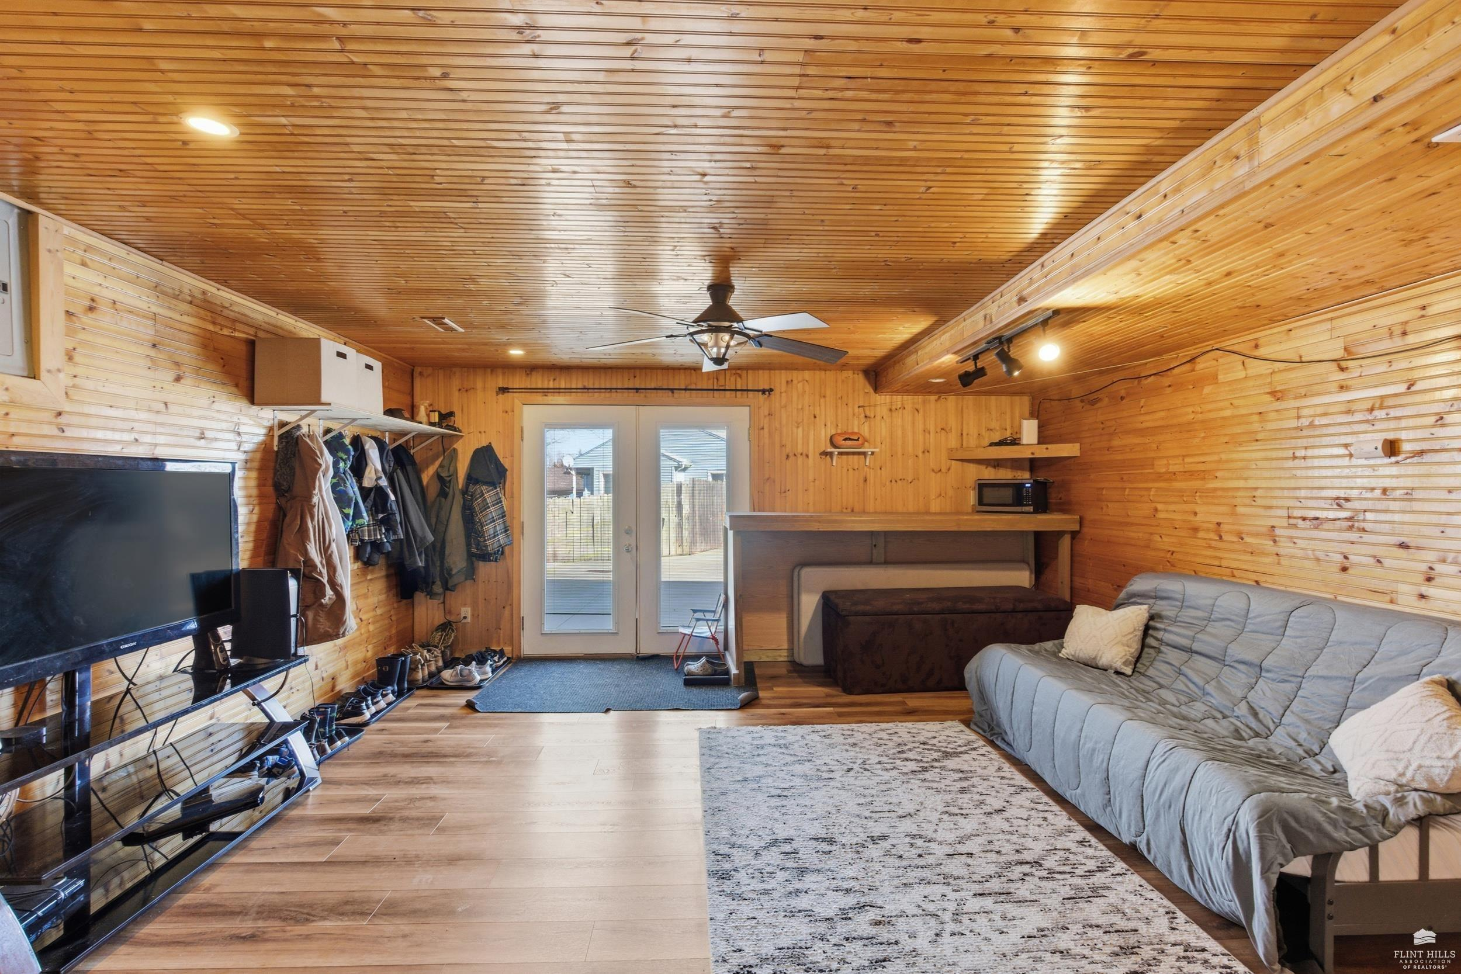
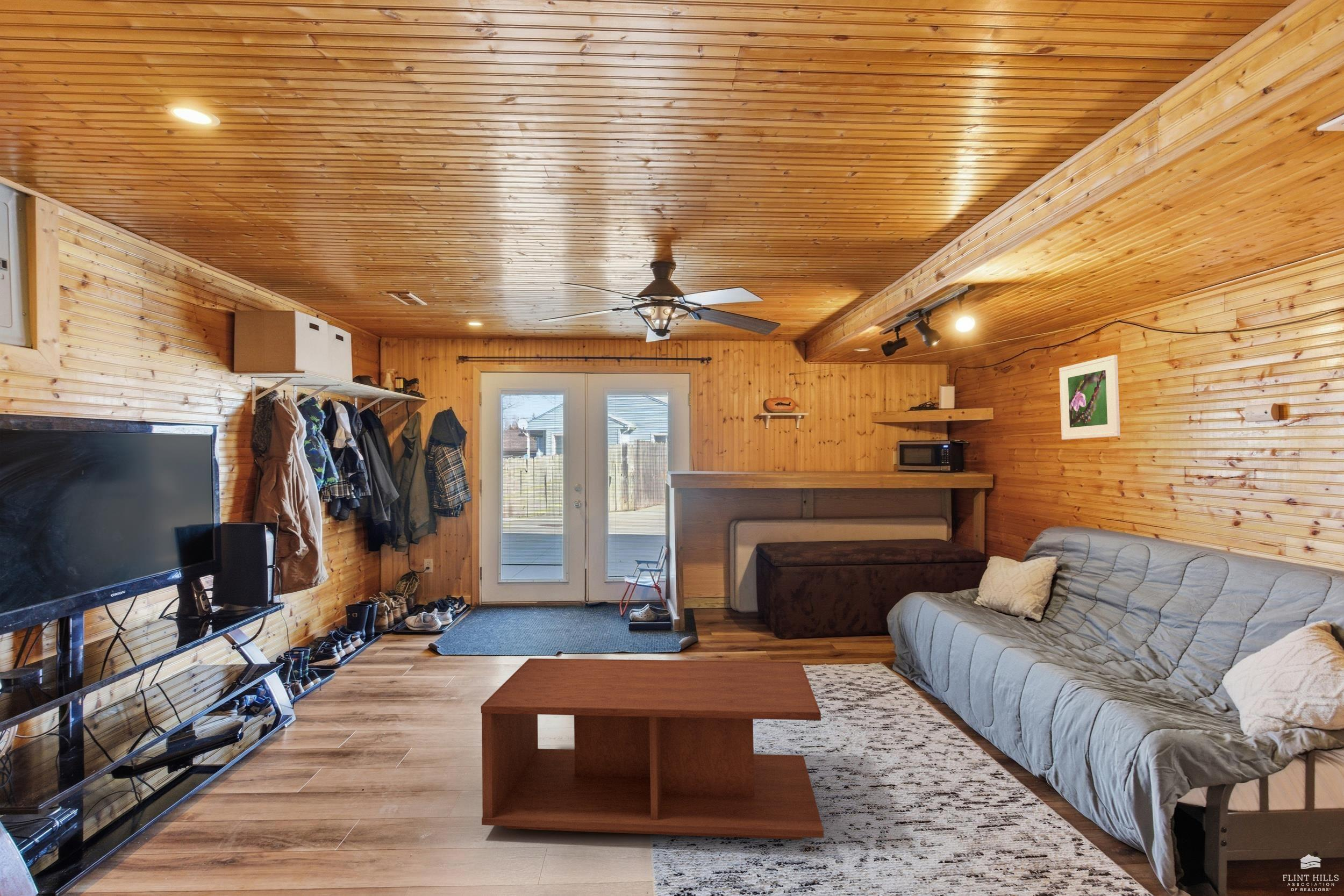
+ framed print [1059,355,1121,440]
+ coffee table [481,658,824,840]
